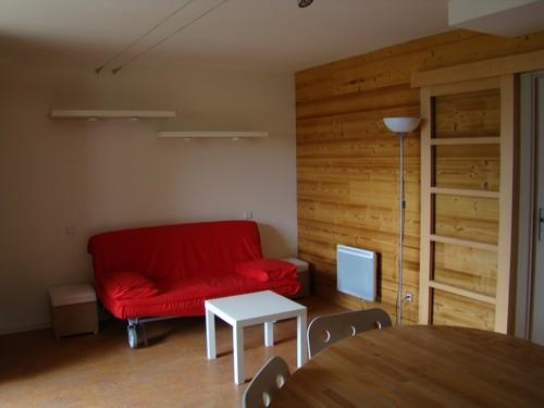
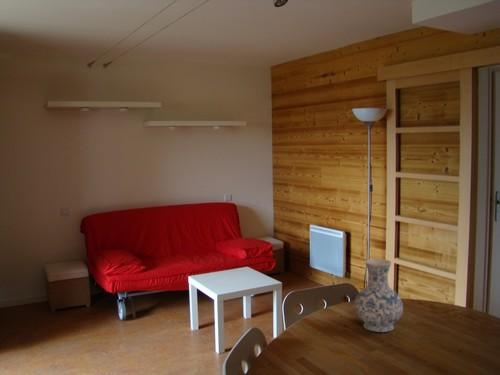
+ vase [353,258,404,333]
